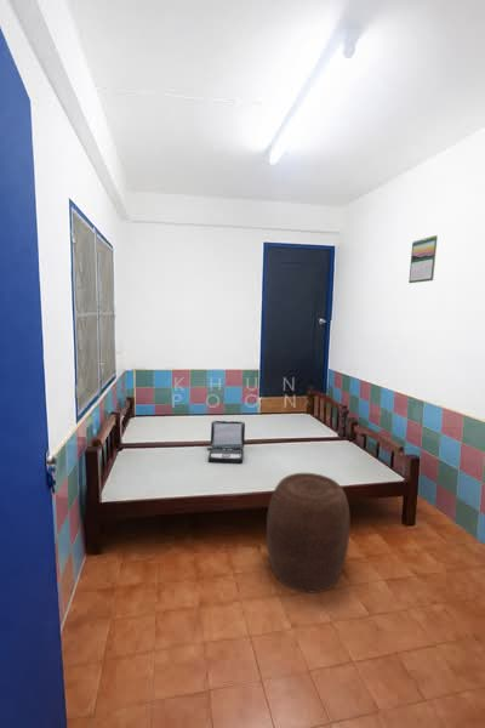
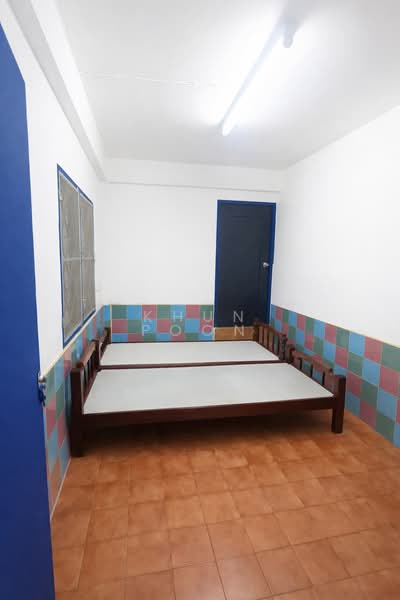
- calendar [407,234,439,284]
- stool [266,472,350,593]
- laptop [206,420,246,465]
